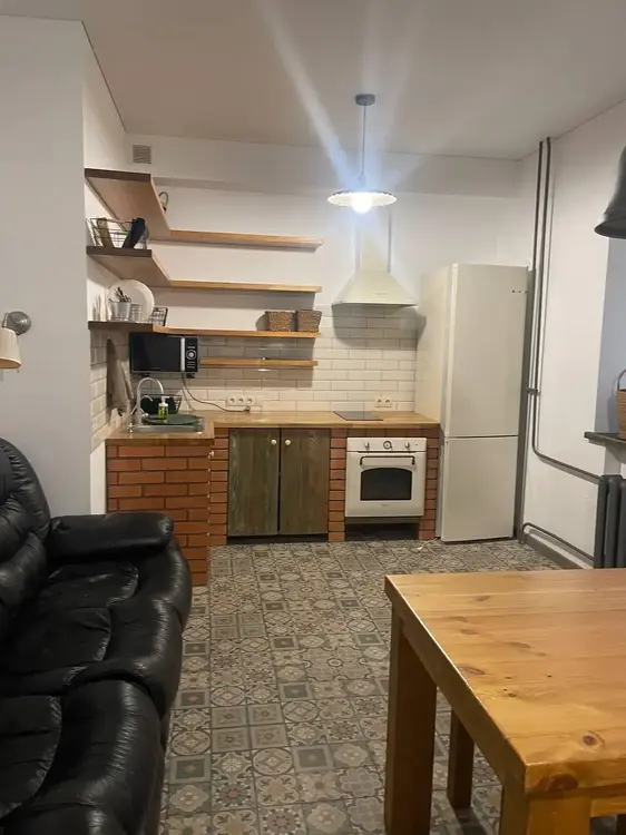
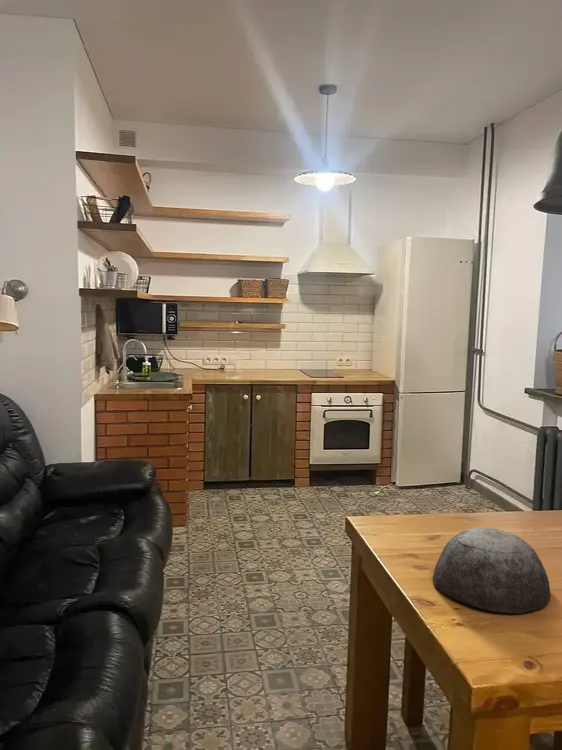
+ bowl [432,527,551,614]
